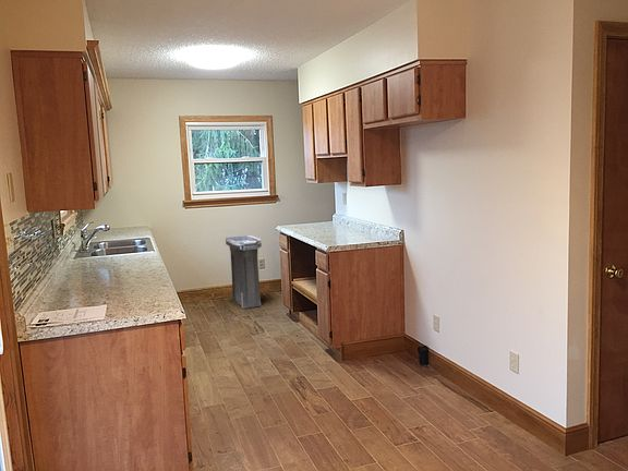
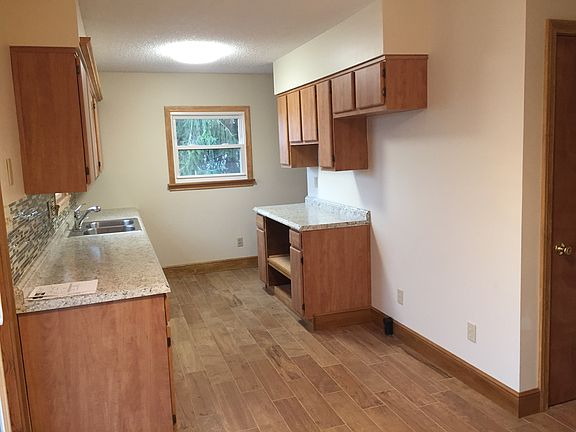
- trash can [225,234,263,310]
